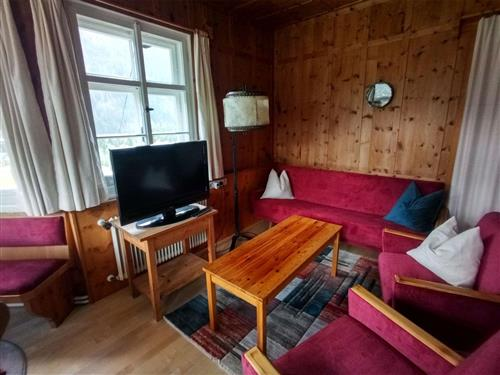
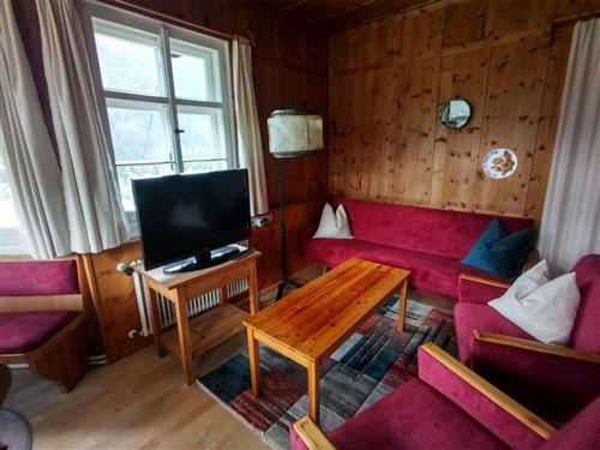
+ decorative plate [481,148,518,180]
